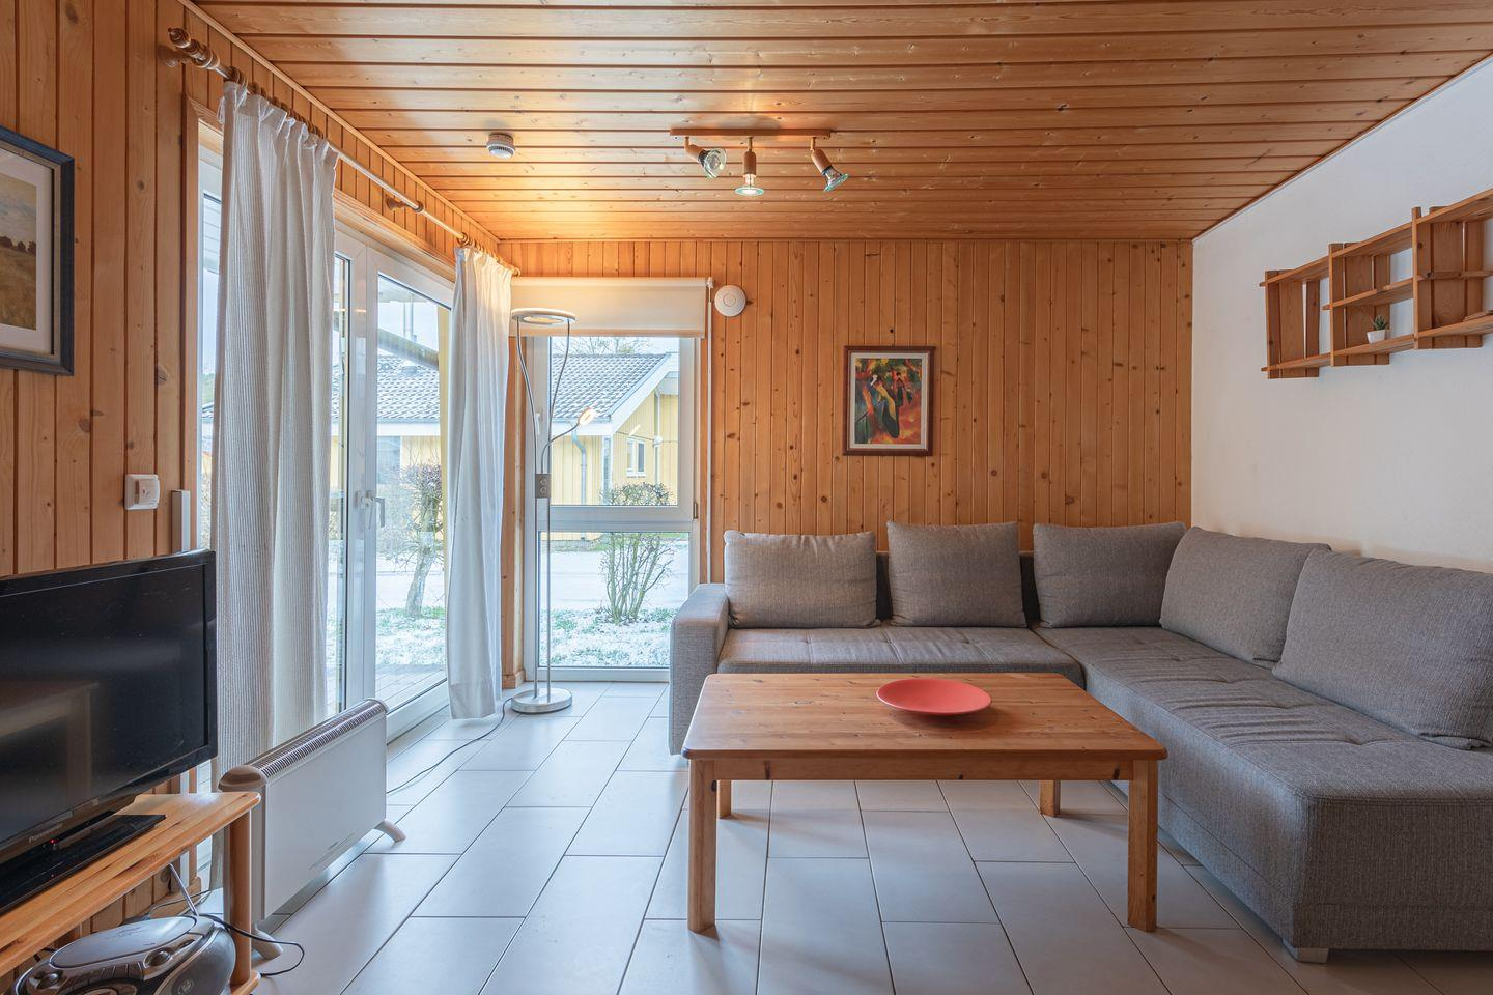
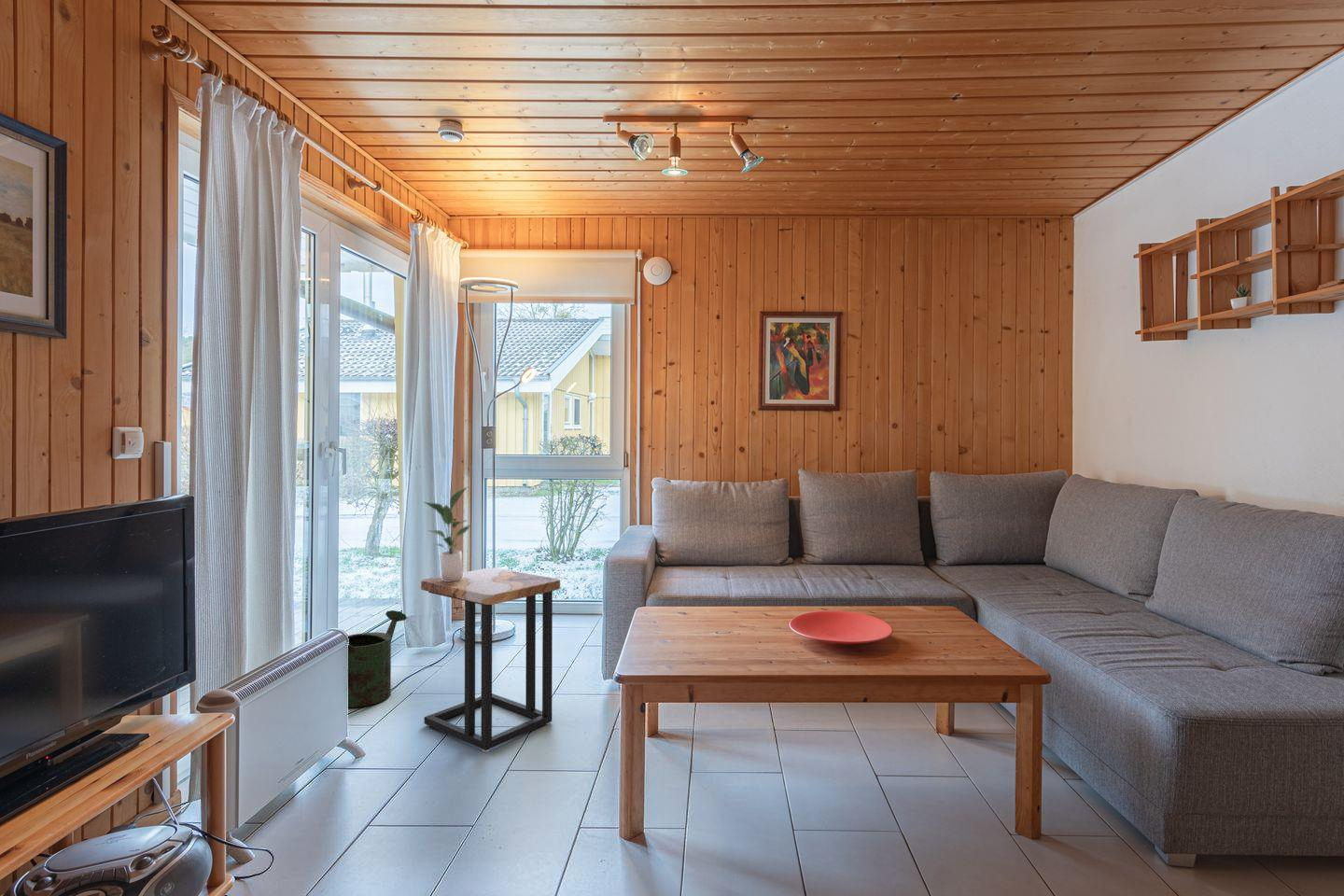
+ side table [420,567,561,752]
+ watering can [347,609,408,708]
+ potted plant [424,486,470,581]
